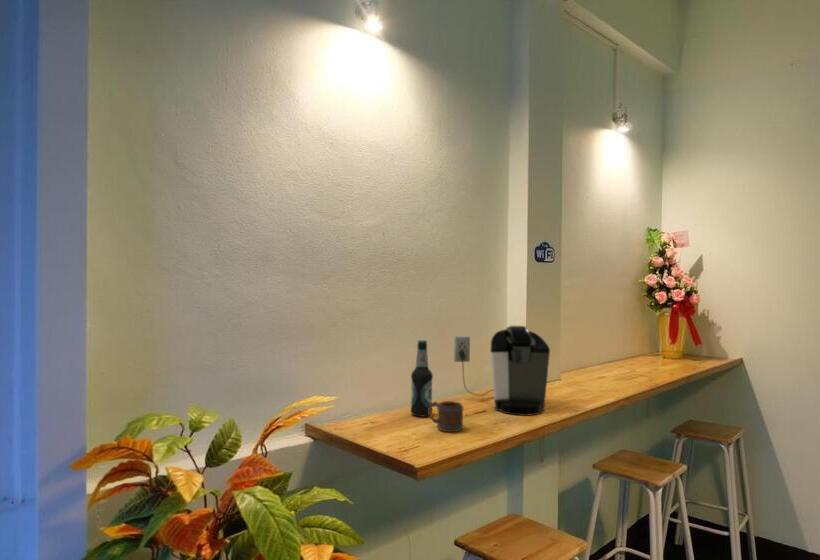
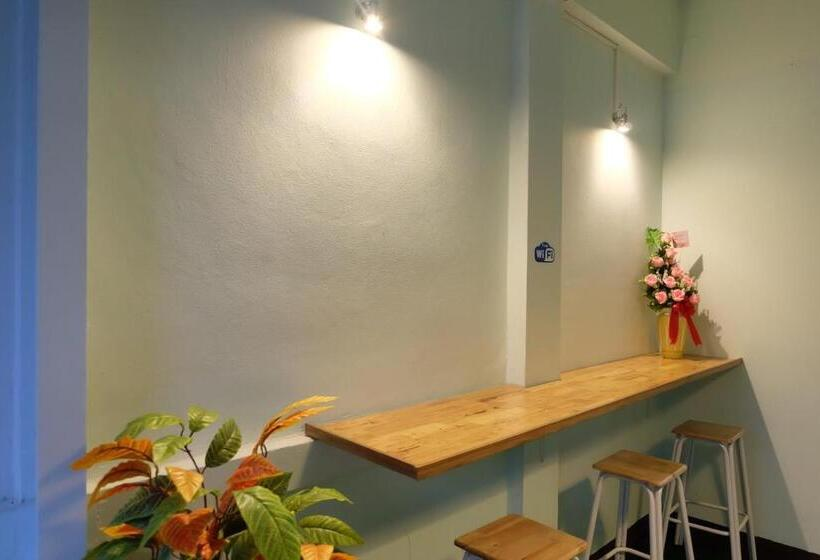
- mug [428,400,464,433]
- bottle [410,339,434,418]
- coffee maker [453,325,551,417]
